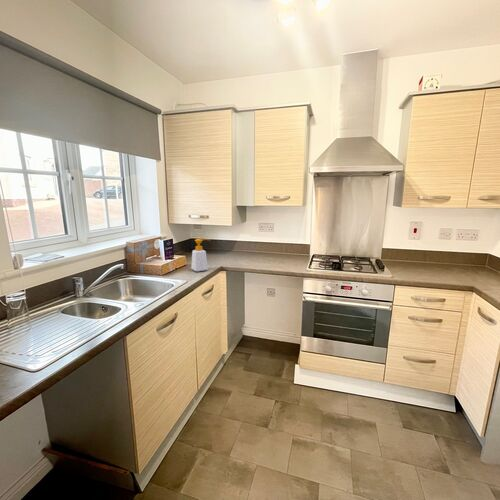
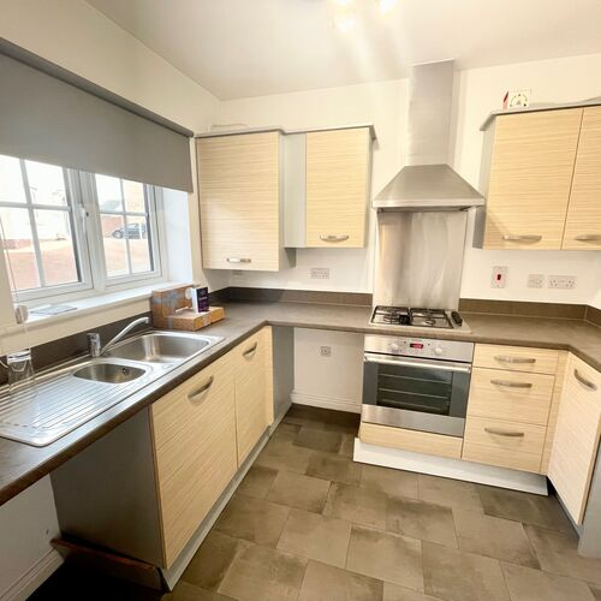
- soap bottle [190,238,210,272]
